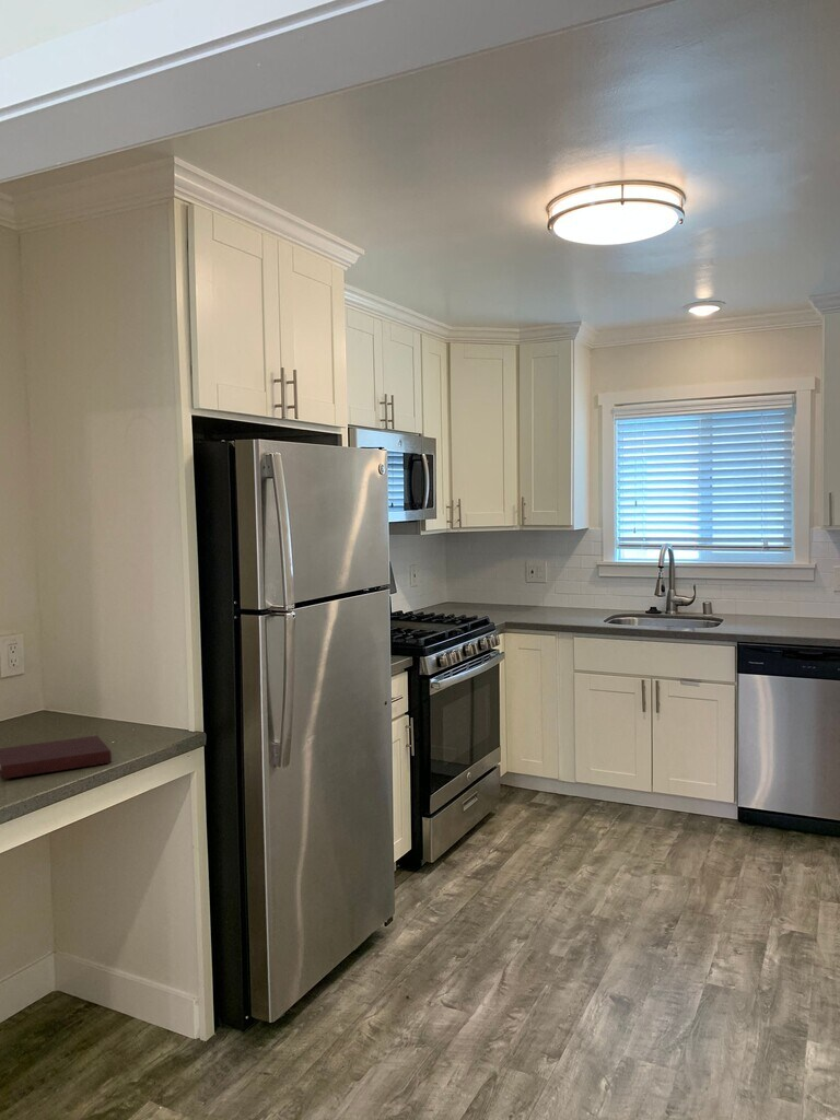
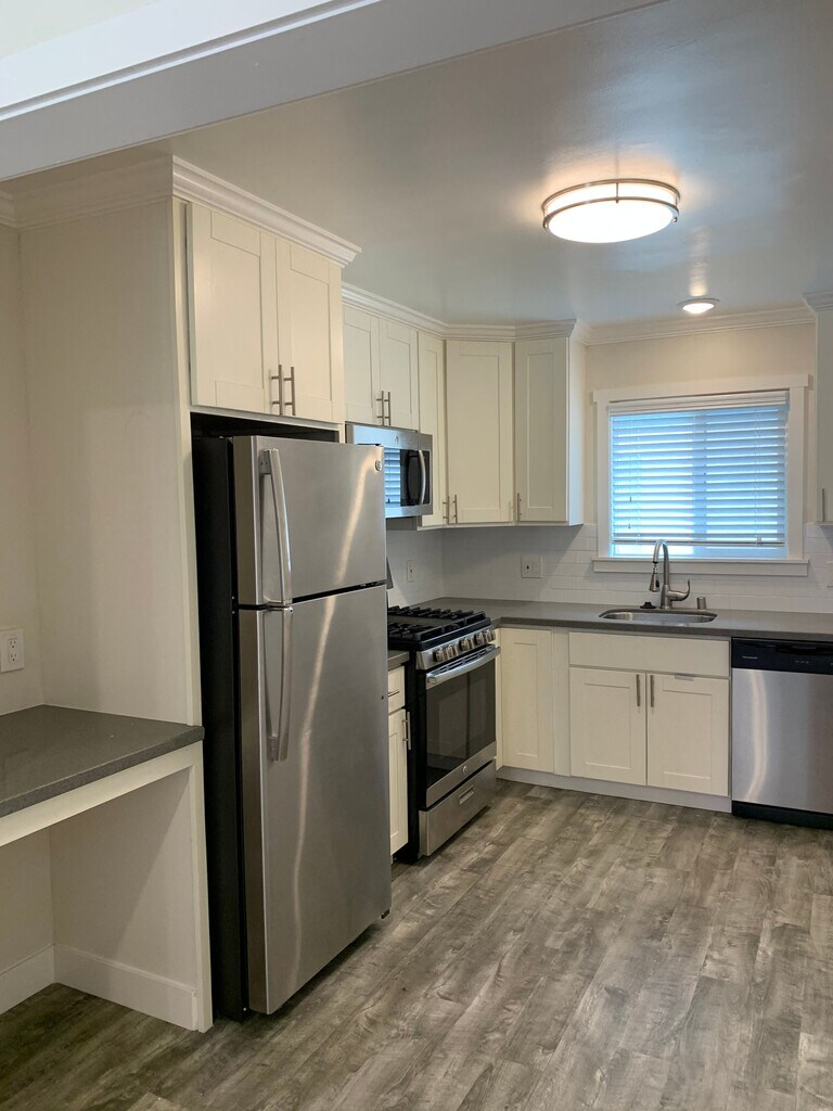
- notebook [0,735,113,780]
